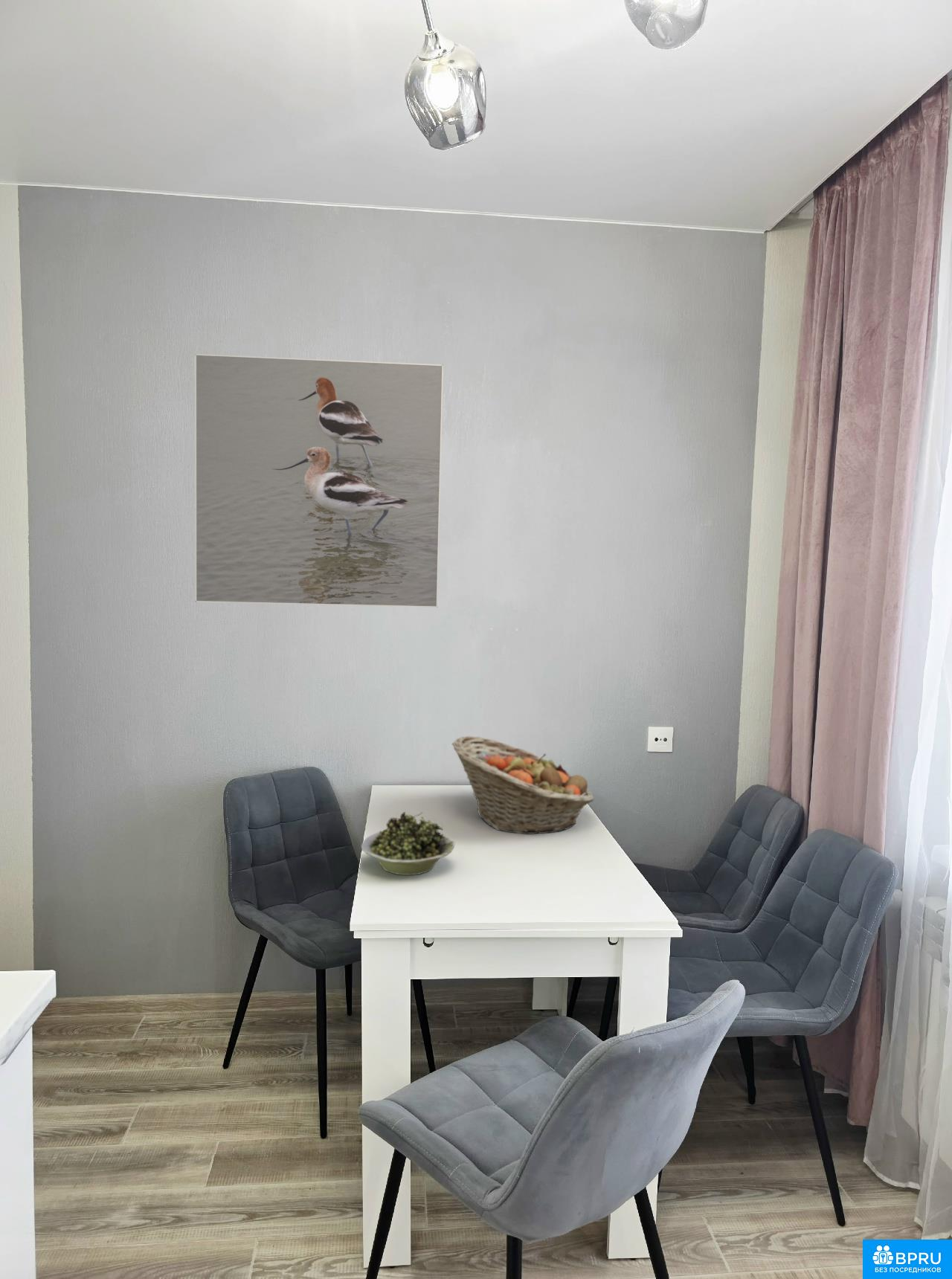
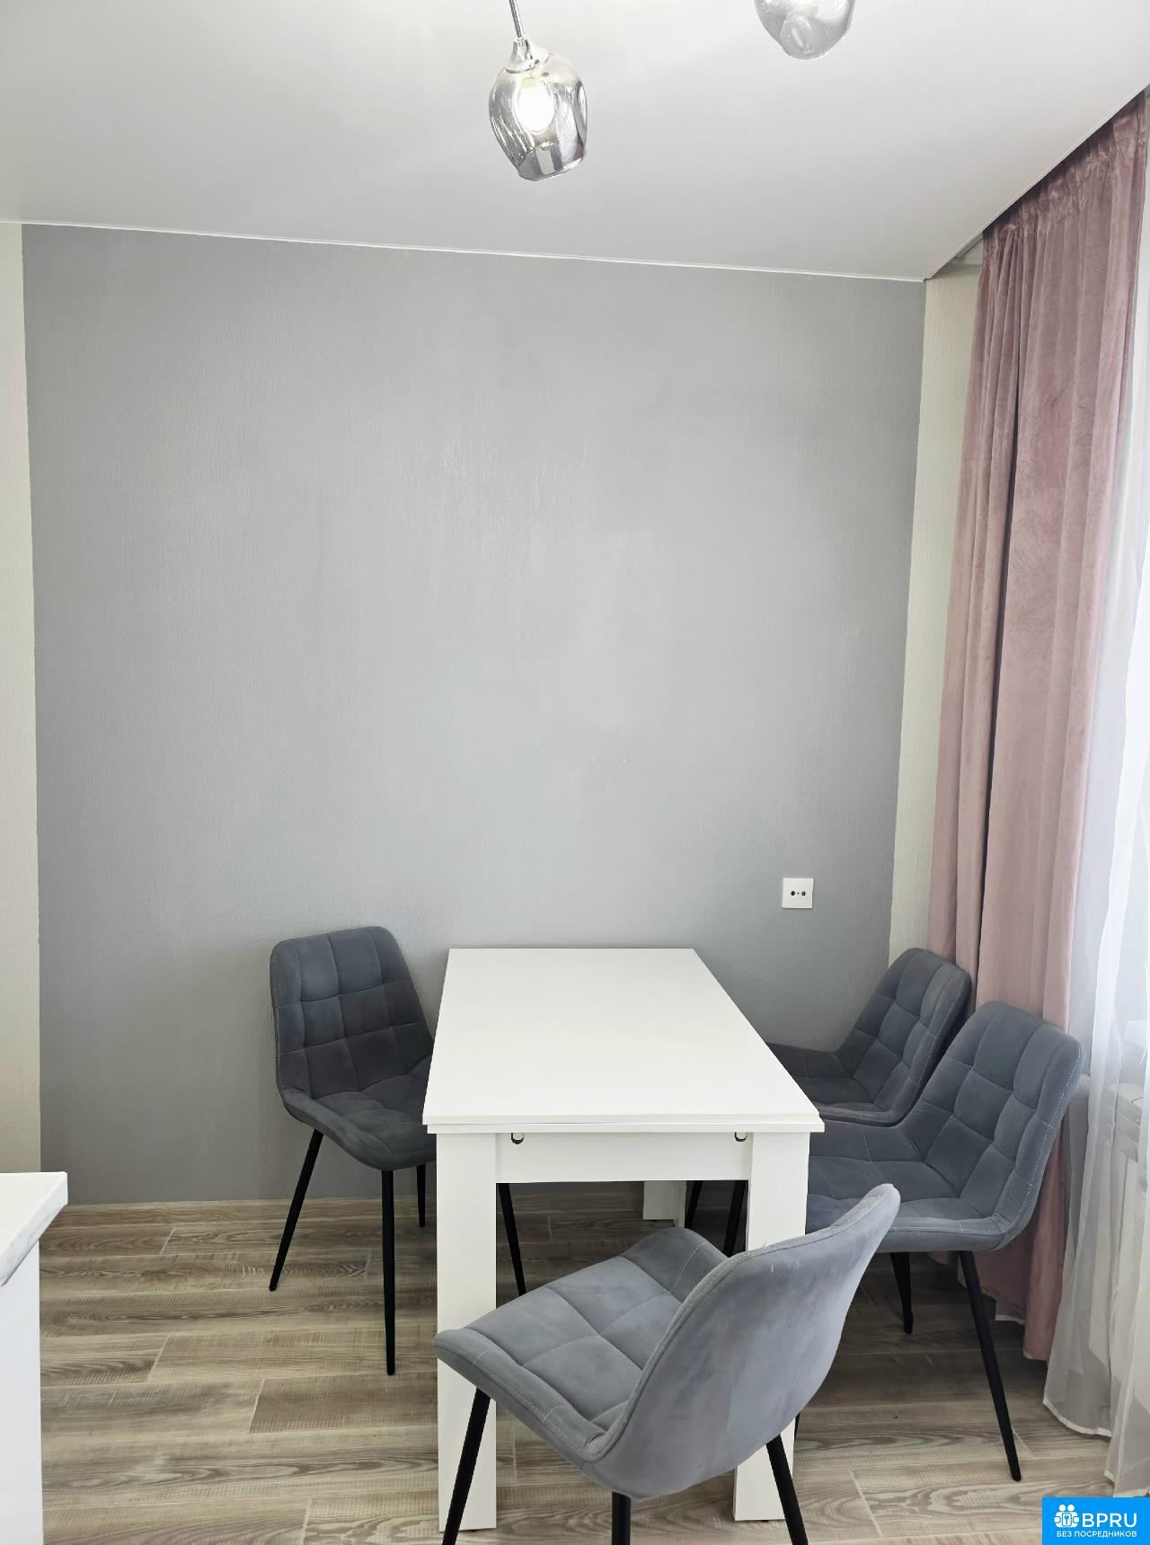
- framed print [194,353,444,608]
- bowl [361,811,455,876]
- fruit basket [451,735,594,835]
